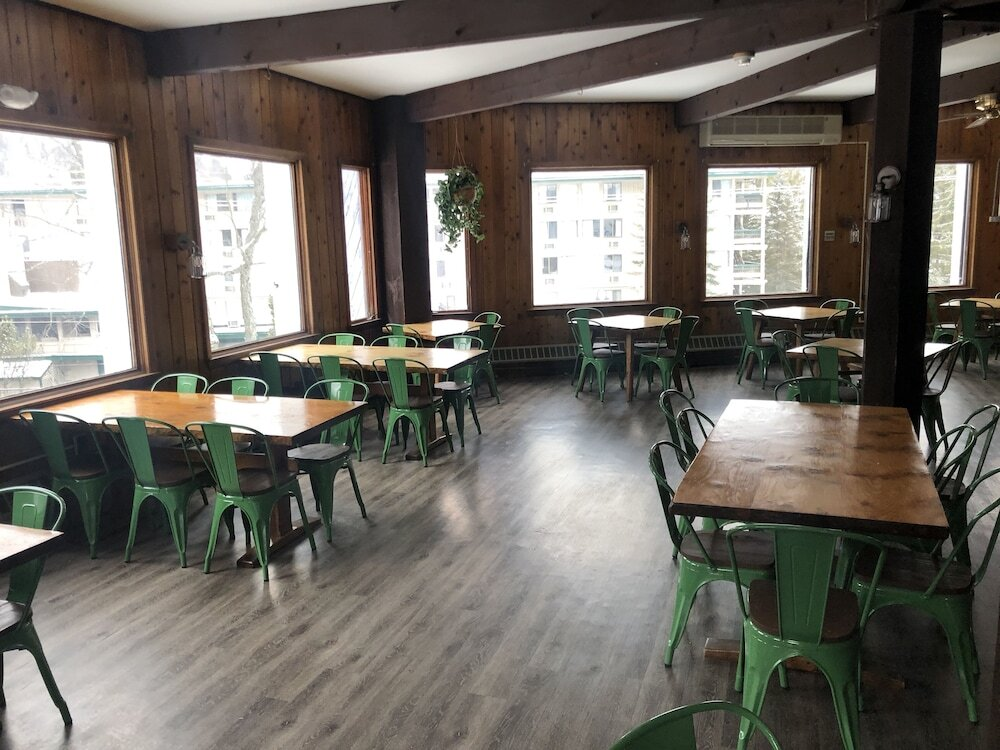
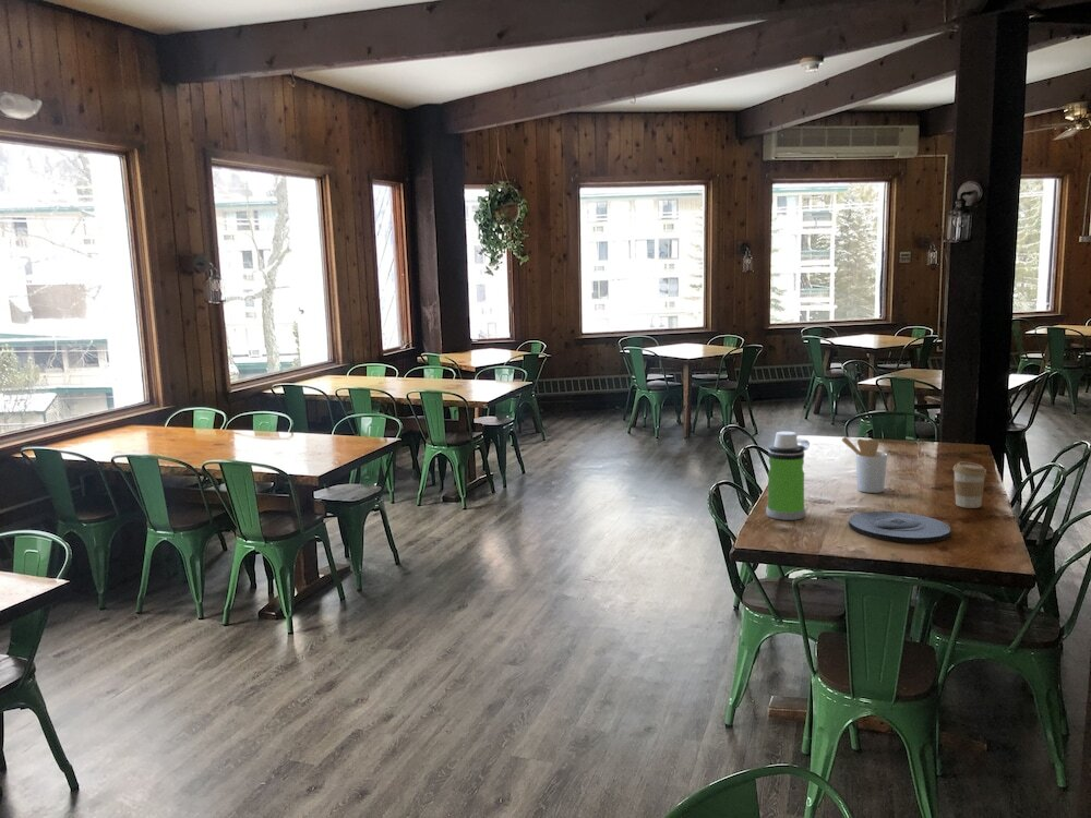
+ utensil holder [840,436,888,494]
+ plate [848,510,951,543]
+ water bottle [765,431,811,521]
+ coffee cup [952,461,987,509]
